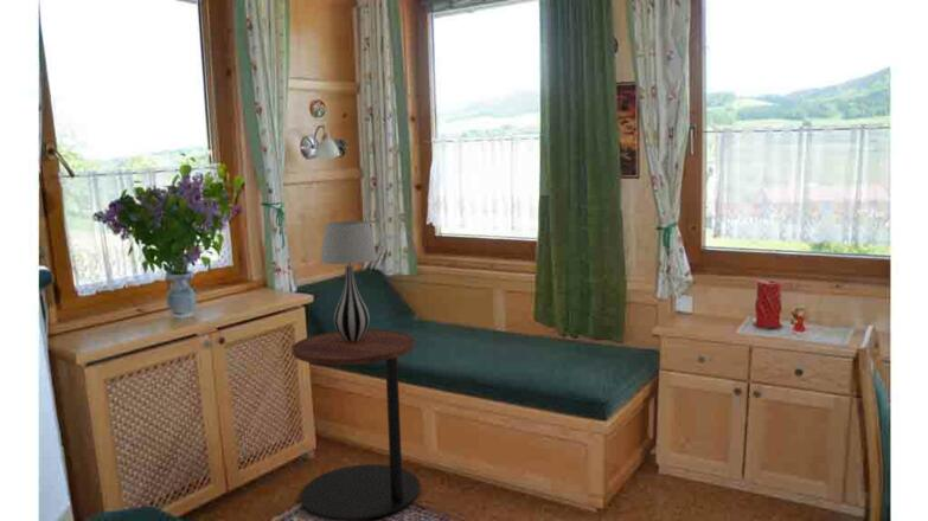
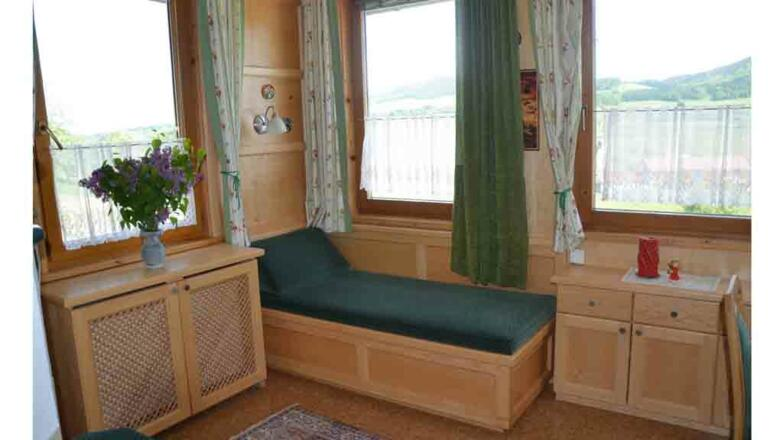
- side table [290,328,421,521]
- table lamp [319,220,379,341]
